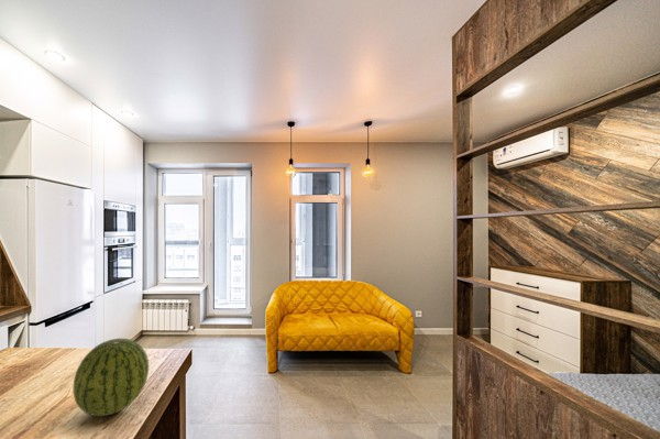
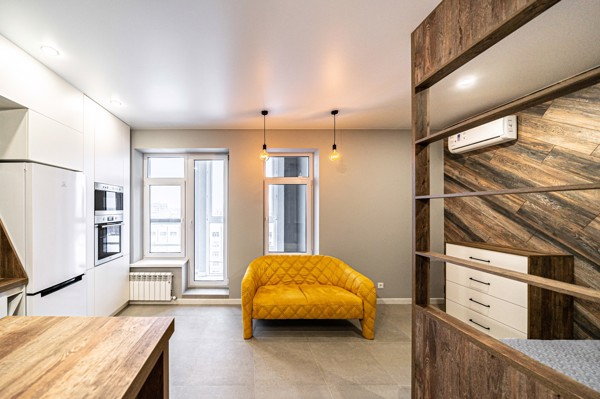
- fruit [73,338,150,417]
